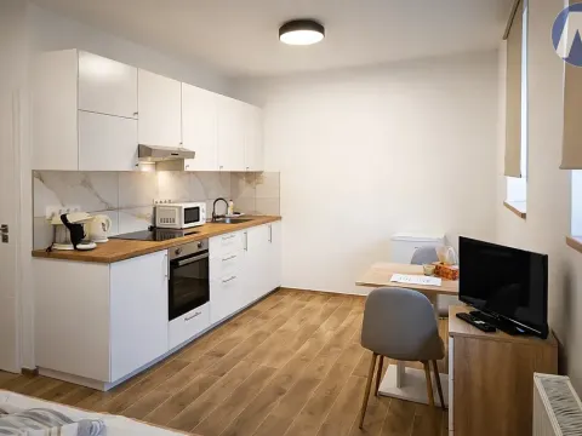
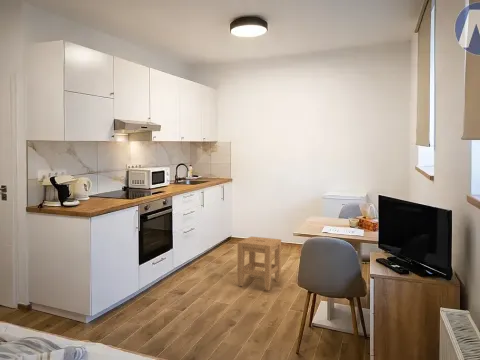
+ stool [237,236,282,291]
